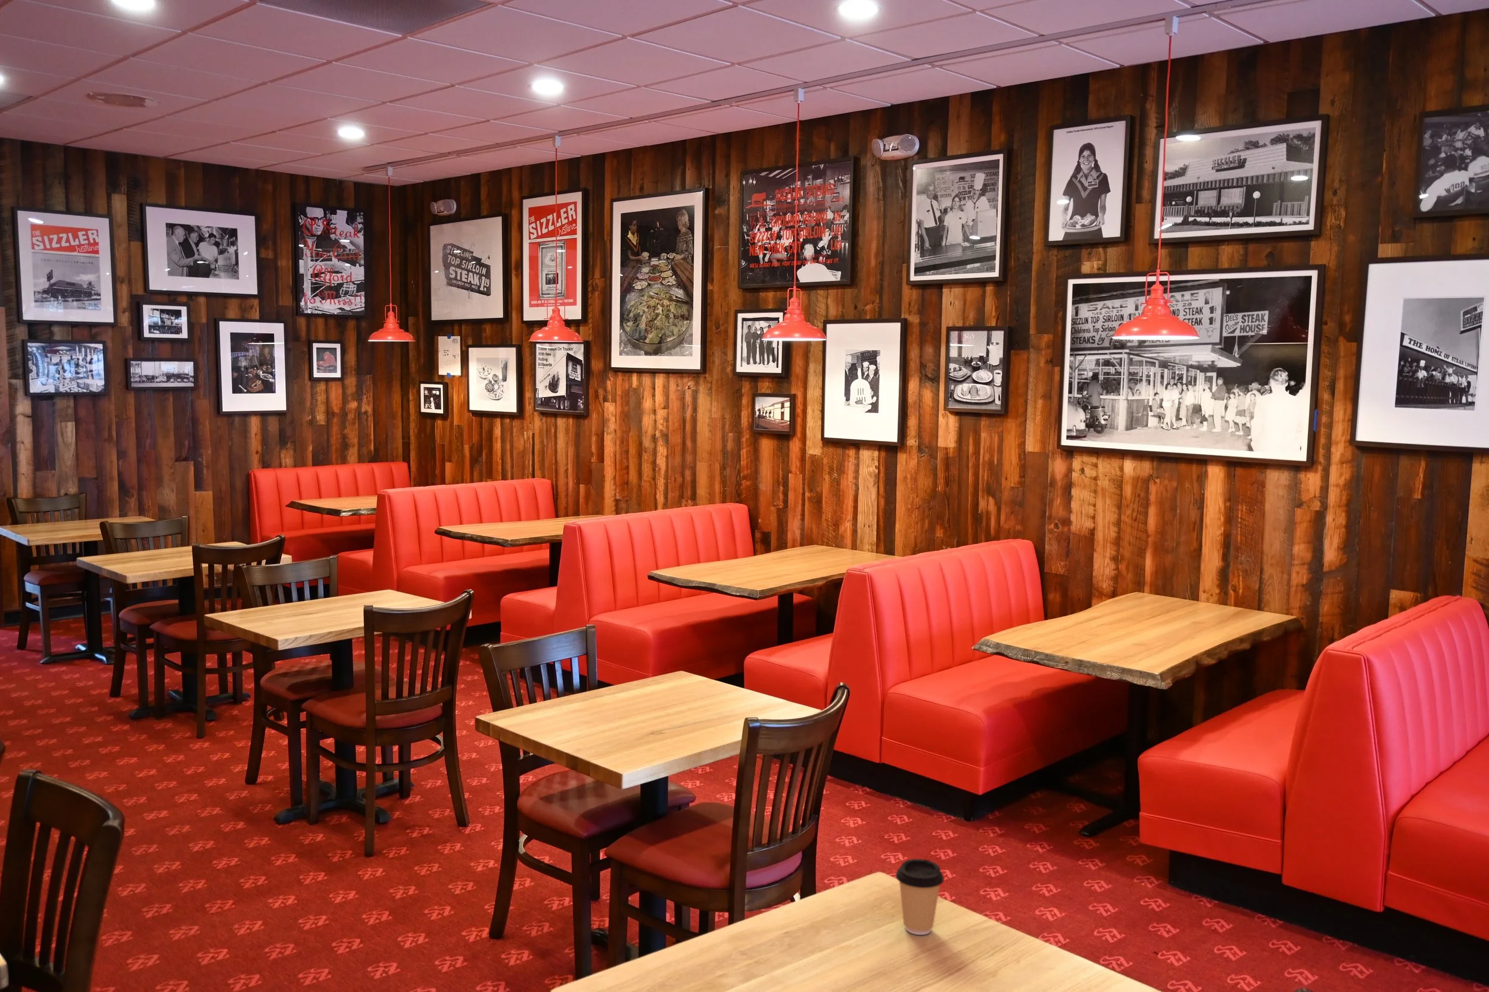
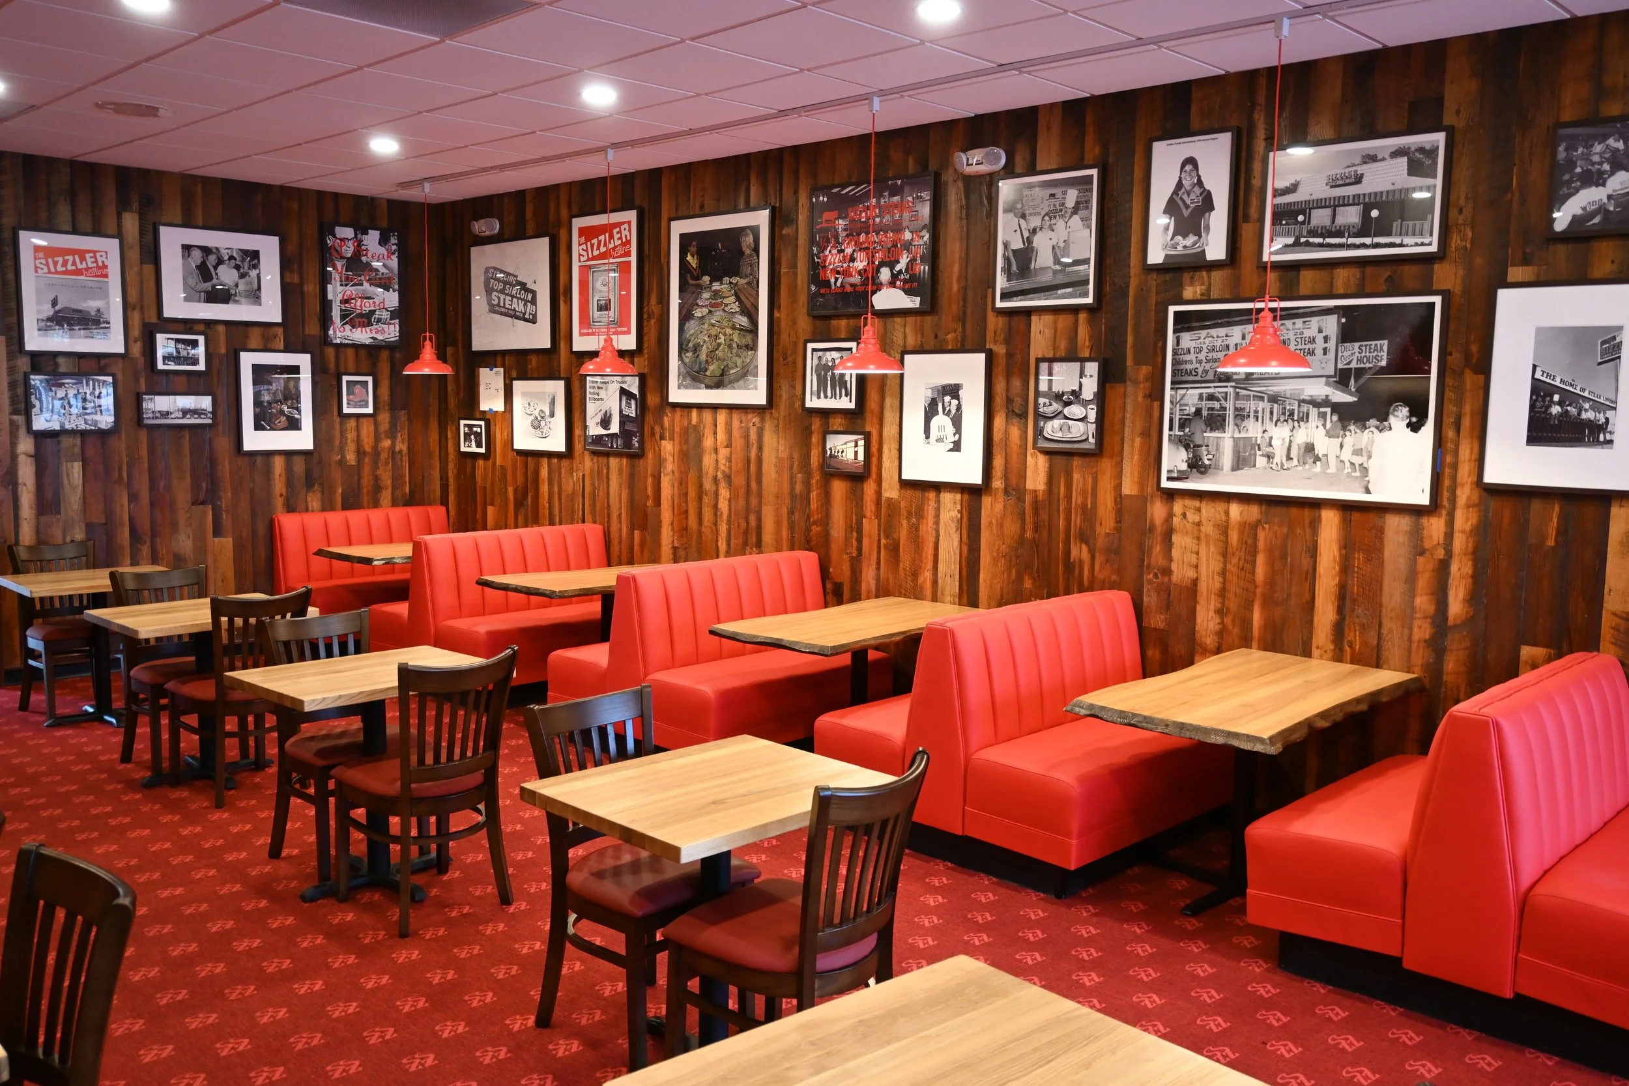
- coffee cup [894,858,945,936]
